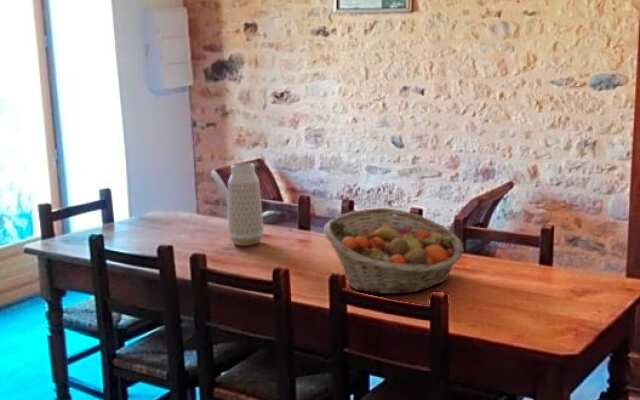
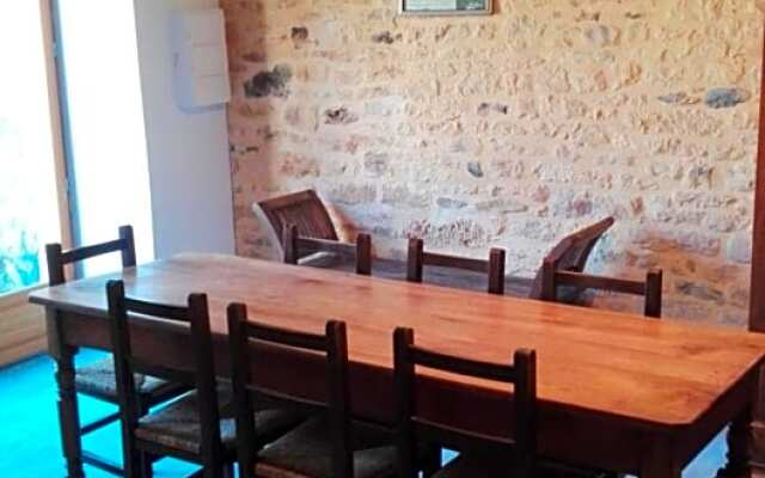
- fruit basket [323,207,465,295]
- vase [227,162,264,247]
